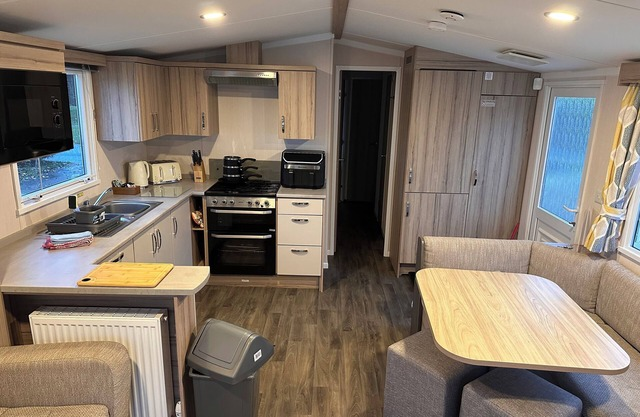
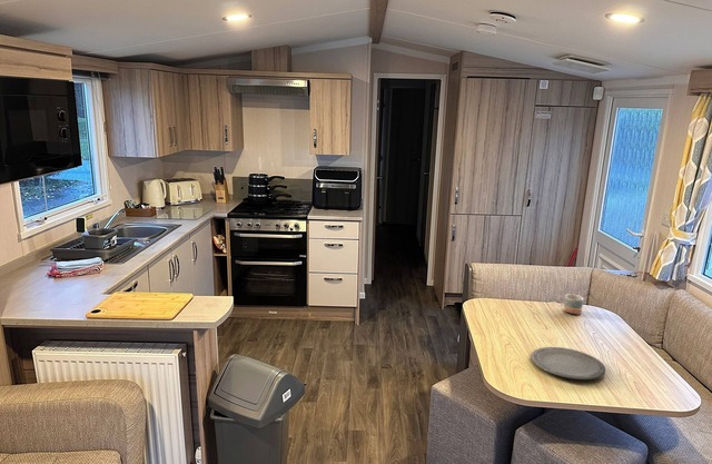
+ plate [530,346,606,381]
+ mug [557,294,585,315]
